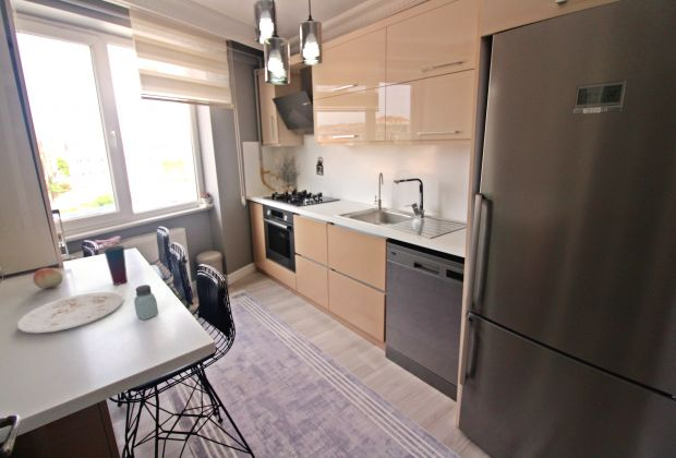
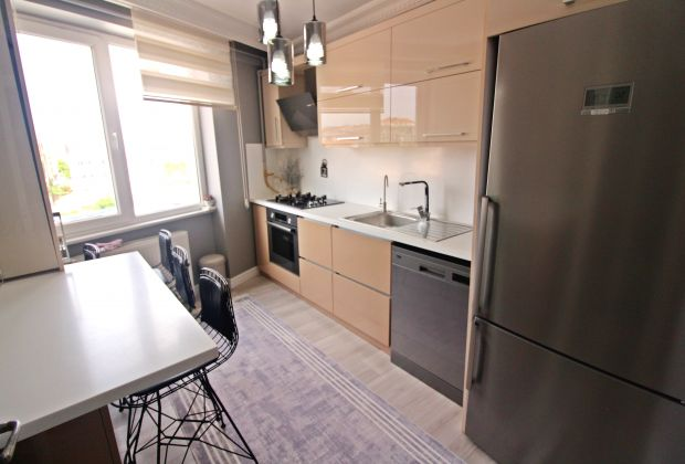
- fruit [32,267,64,290]
- cup [102,244,129,286]
- plate [16,291,123,334]
- saltshaker [133,284,159,321]
